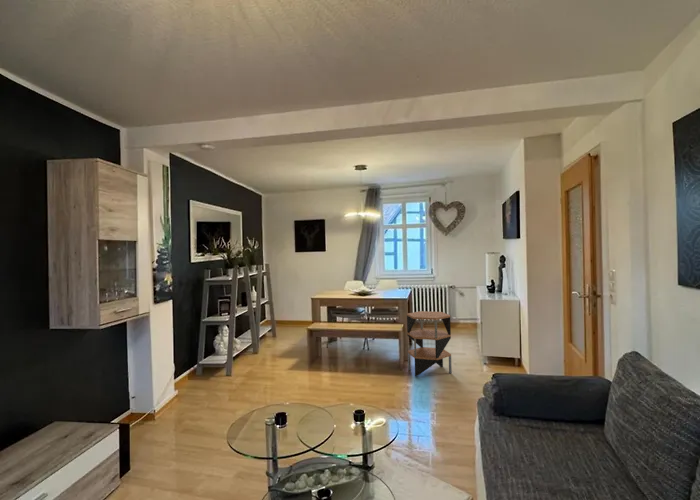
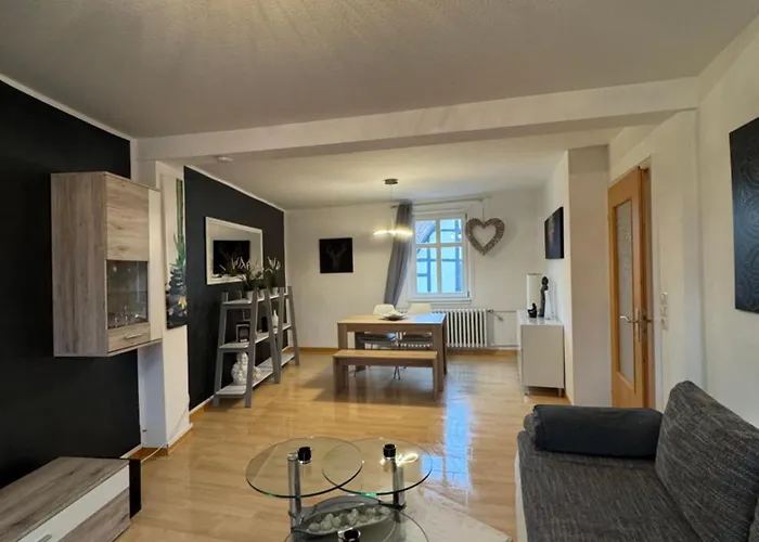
- side table [406,310,453,377]
